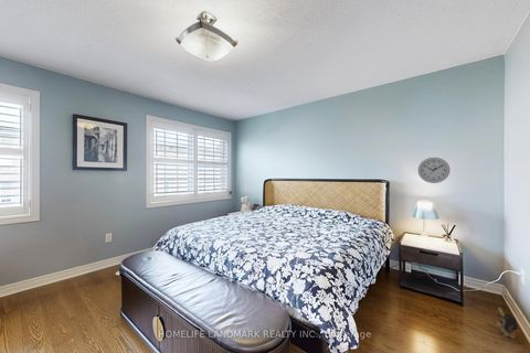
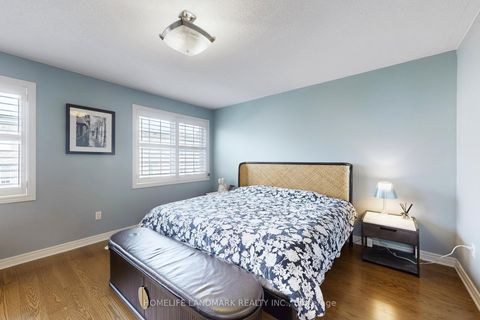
- plush toy [496,307,519,340]
- wall clock [417,157,452,184]
